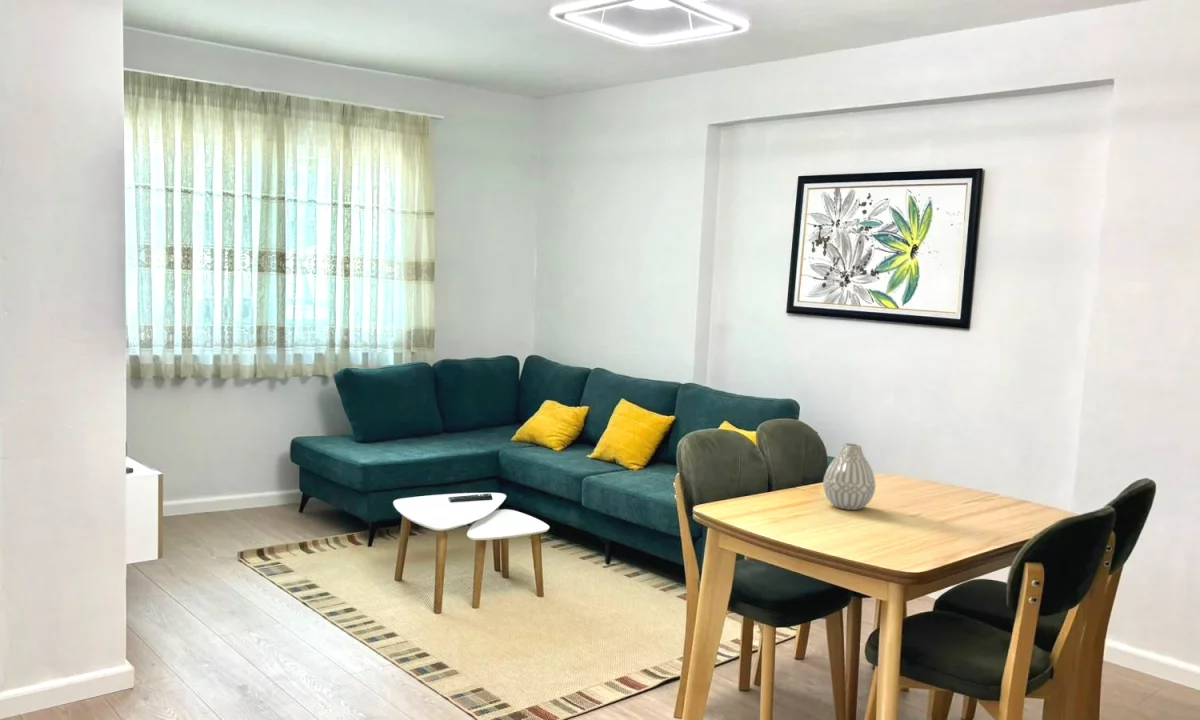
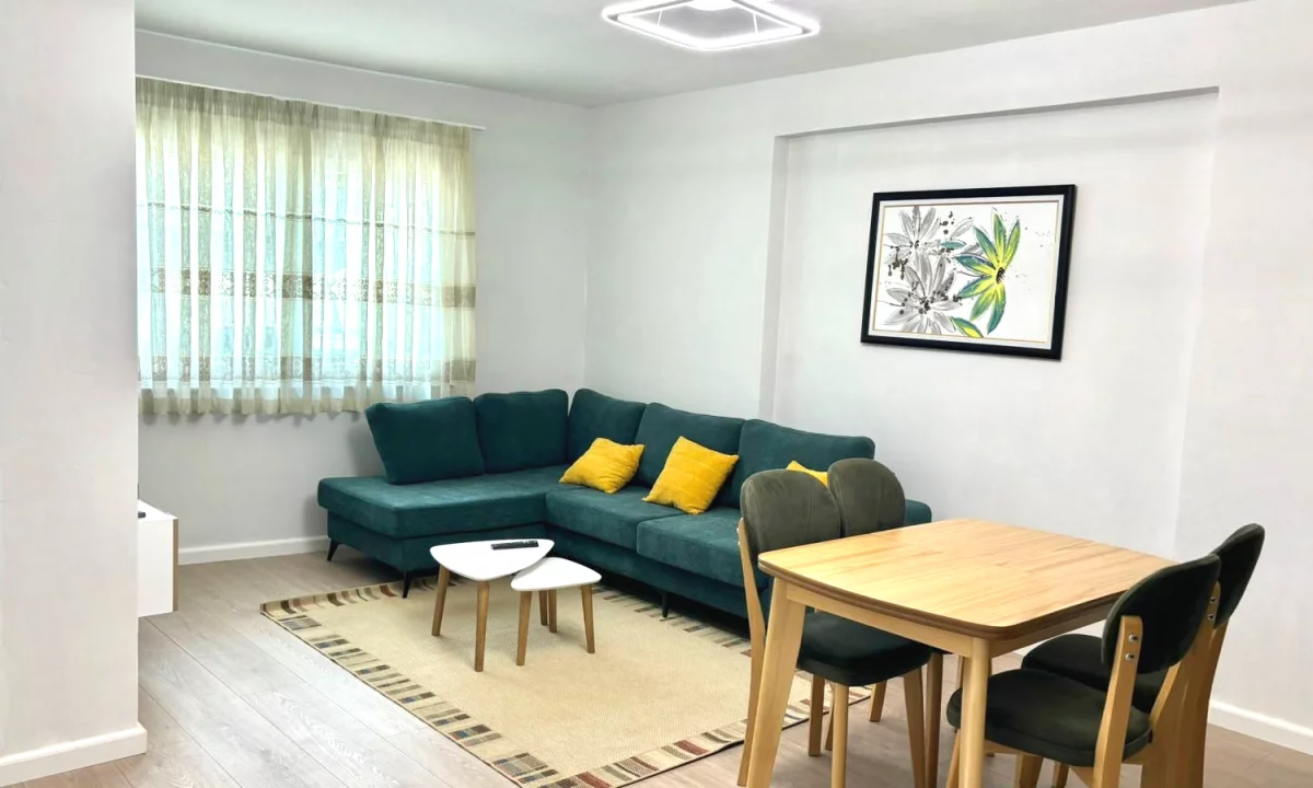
- vase [822,442,876,511]
